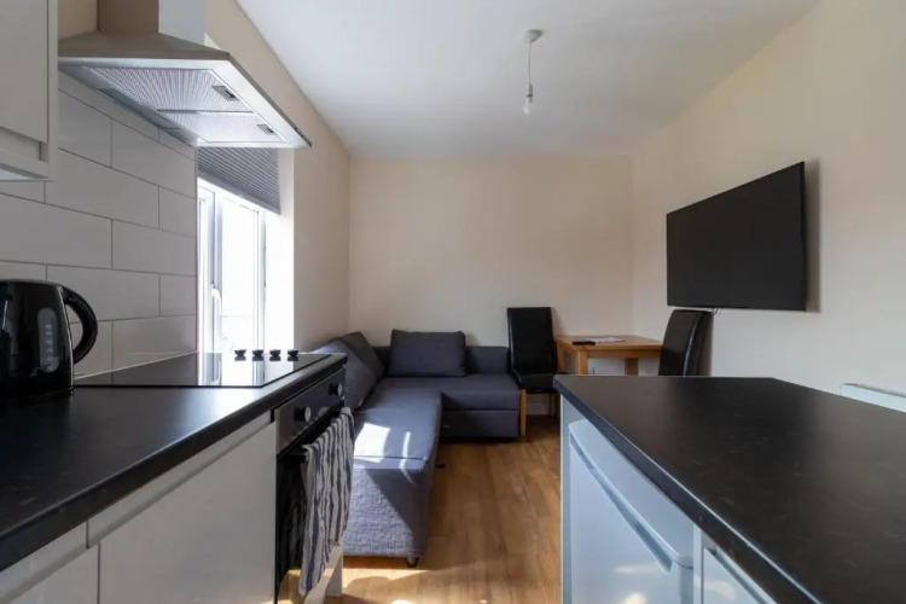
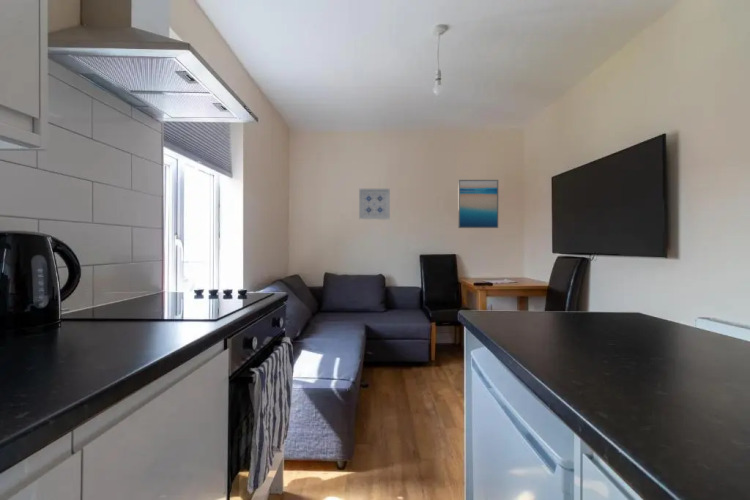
+ wall art [358,188,391,221]
+ wall art [457,179,499,229]
